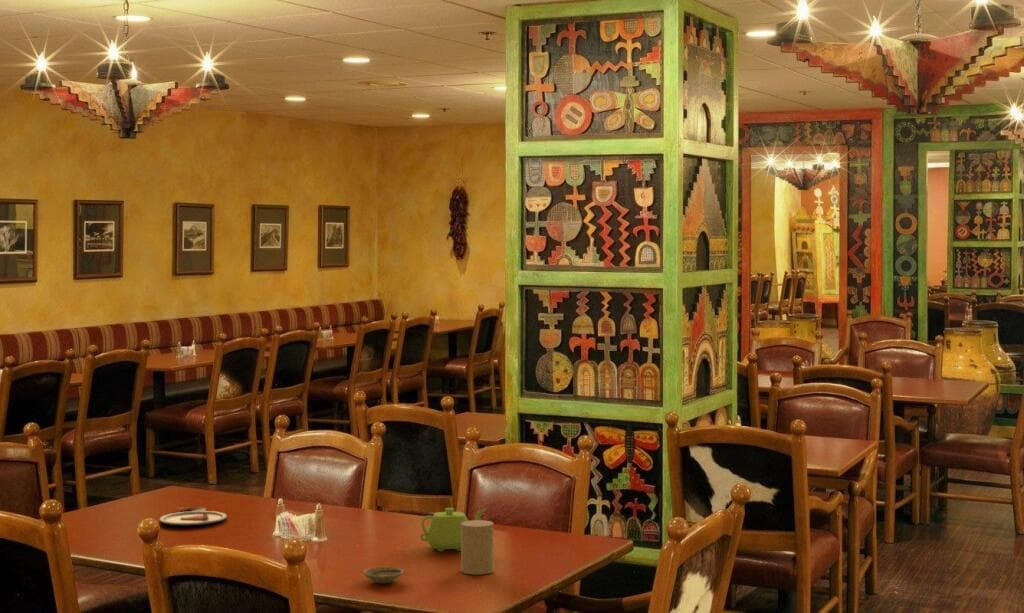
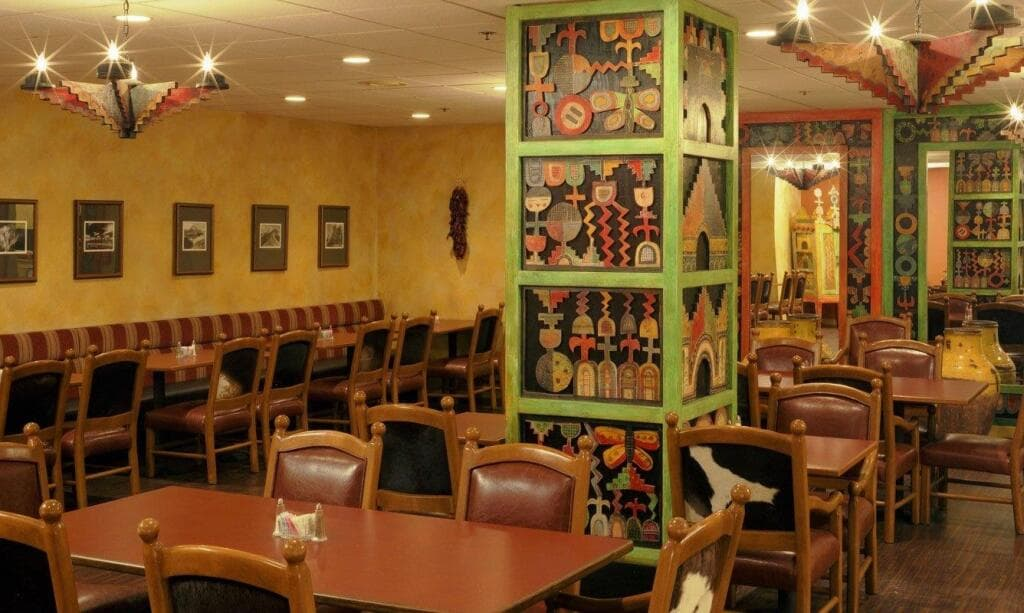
- cup [460,519,495,576]
- teapot [419,507,487,552]
- dinner plate [158,506,228,526]
- saucer [363,566,404,584]
